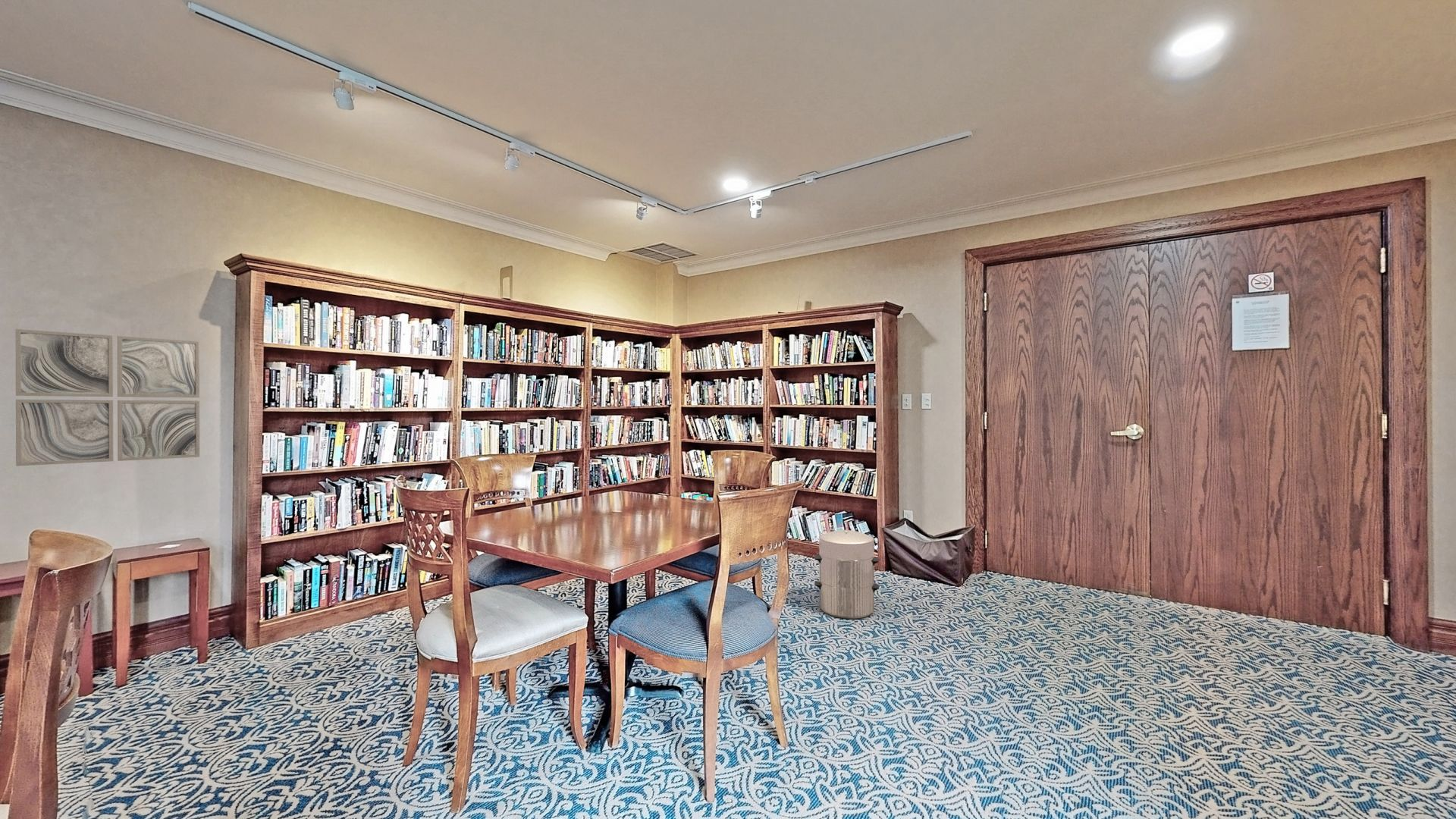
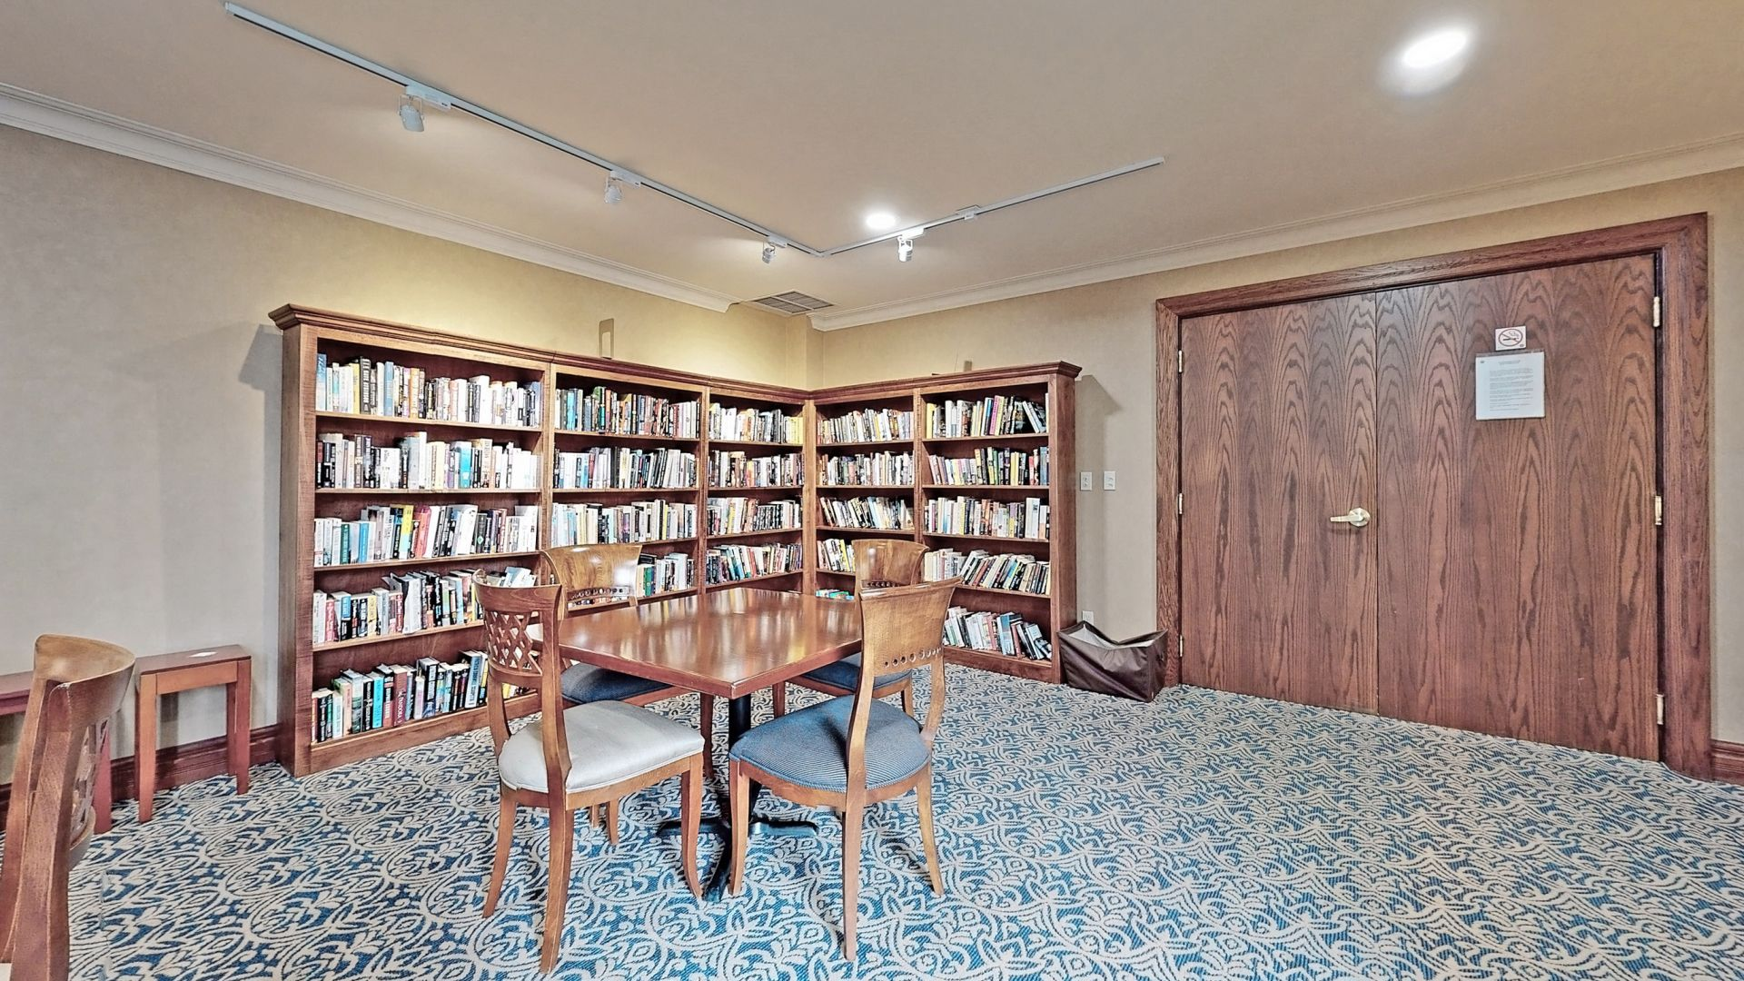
- wall art [14,328,200,467]
- waste bin [814,526,880,620]
